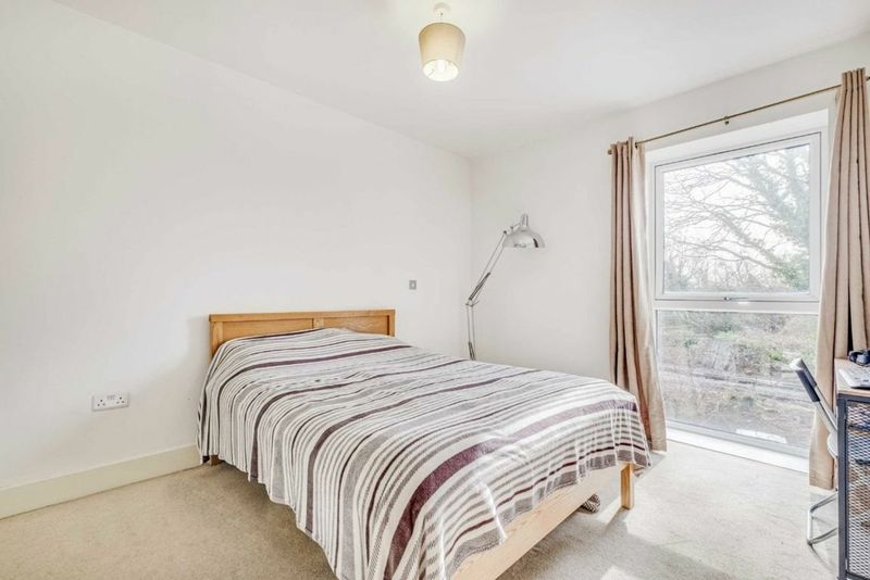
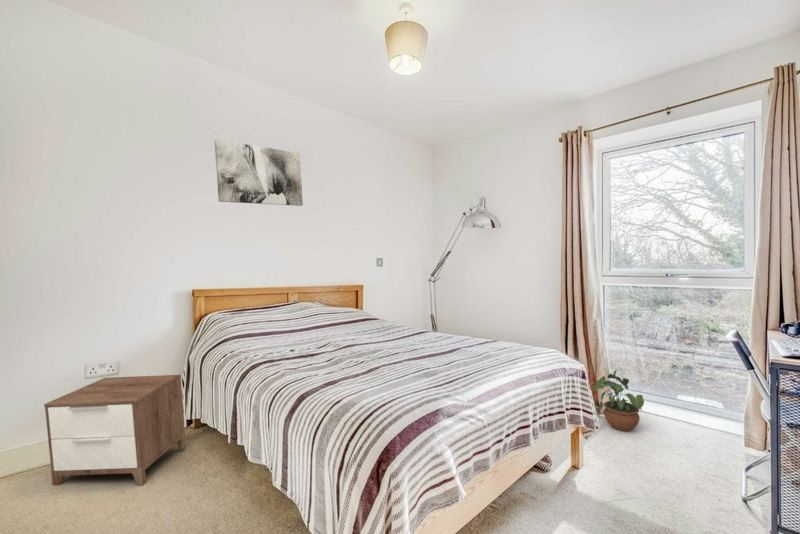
+ wall art [213,139,304,207]
+ nightstand [43,374,187,487]
+ potted plant [592,369,645,433]
